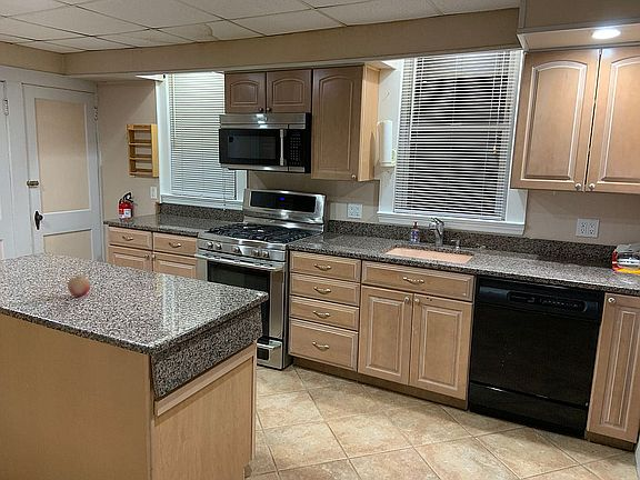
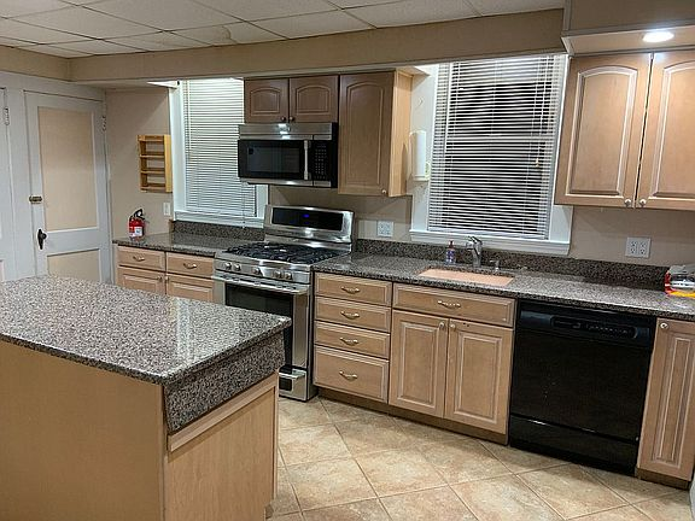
- fruit [67,274,91,298]
